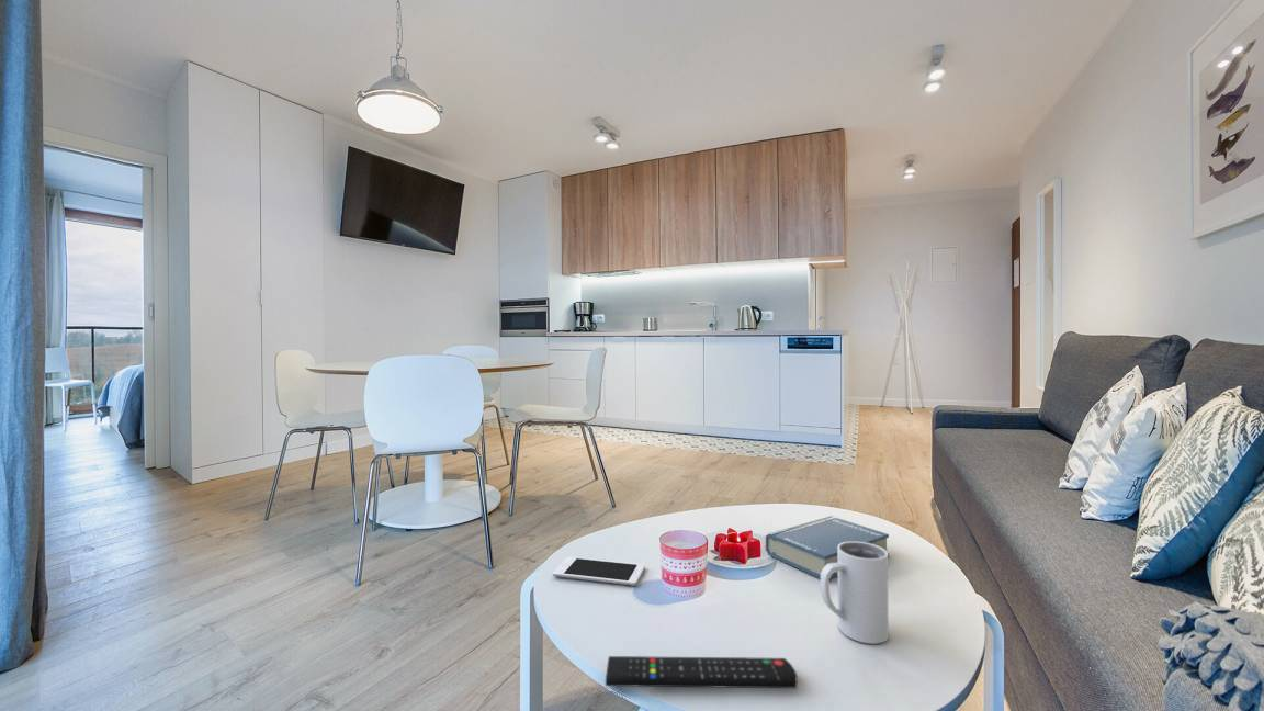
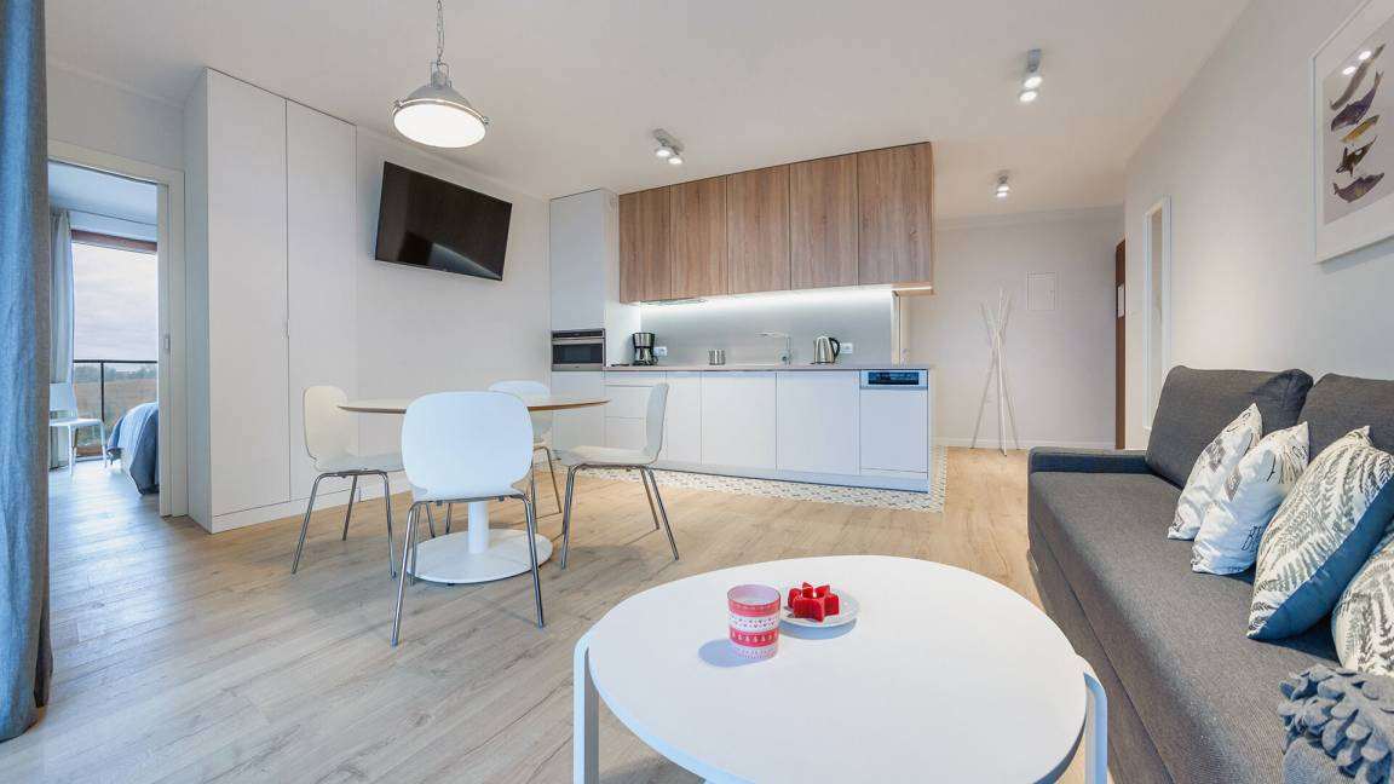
- cell phone [552,556,646,587]
- remote control [605,655,798,689]
- mug [820,542,890,645]
- hardback book [765,515,890,580]
